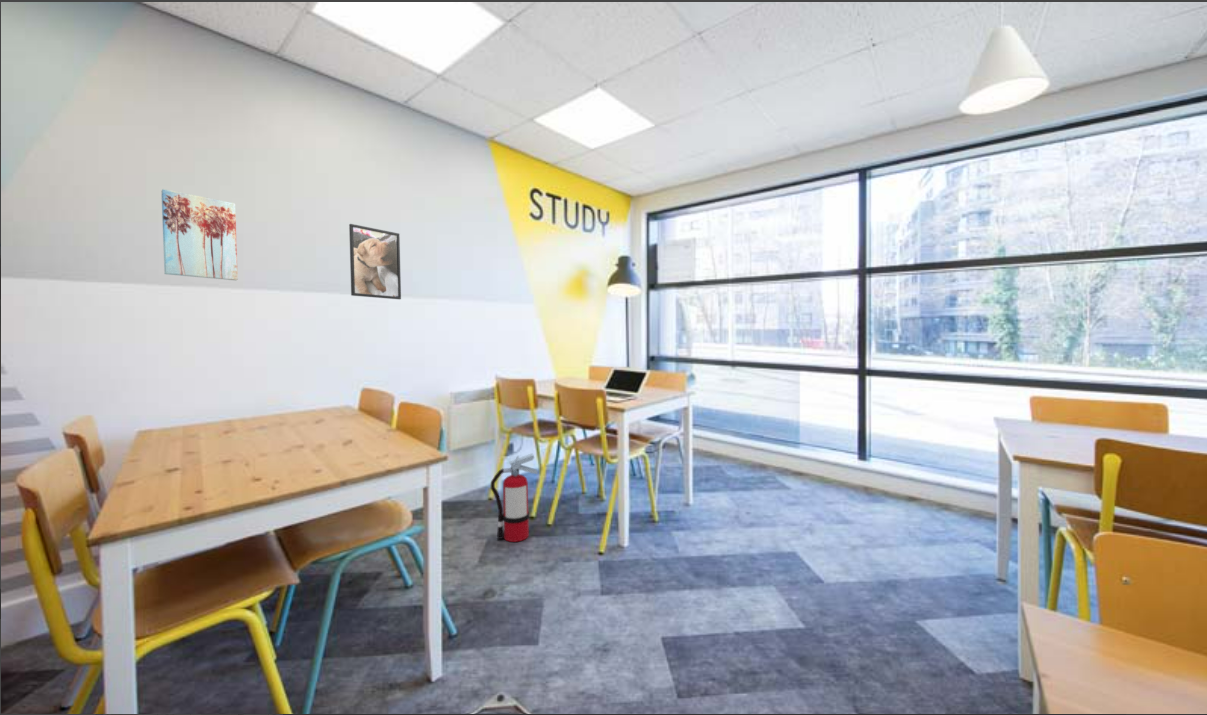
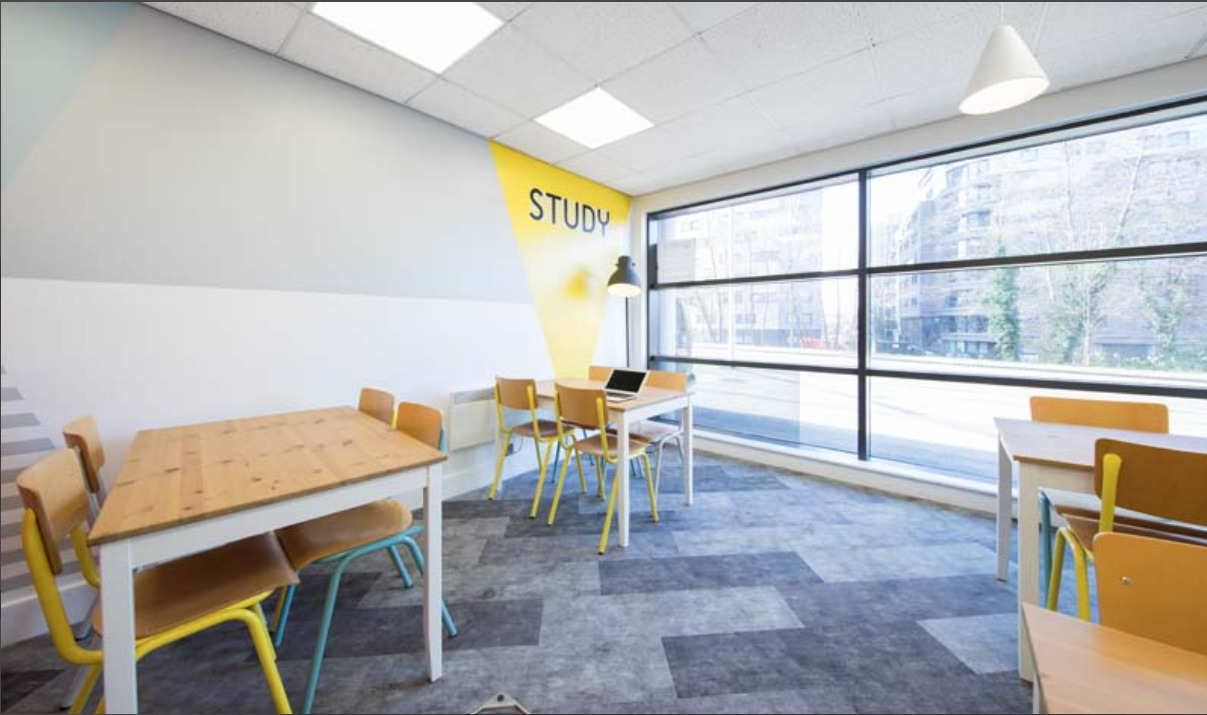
- wall art [160,188,239,282]
- fire extinguisher [490,452,538,543]
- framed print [348,223,402,300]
